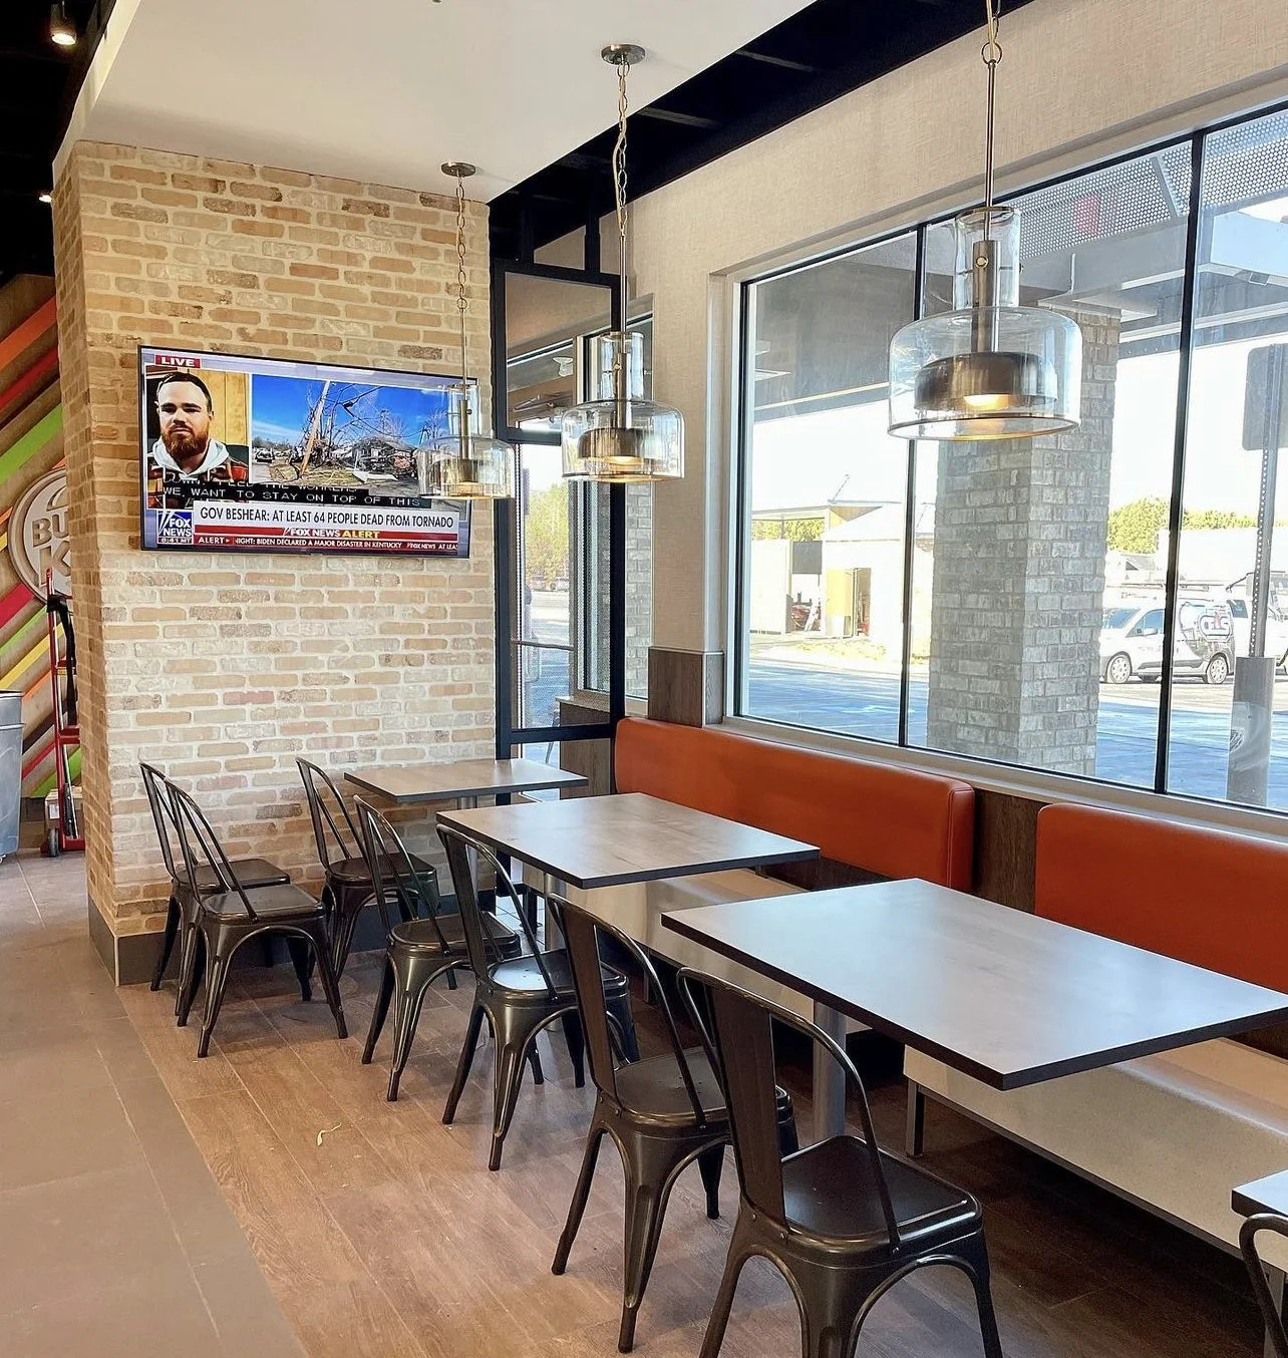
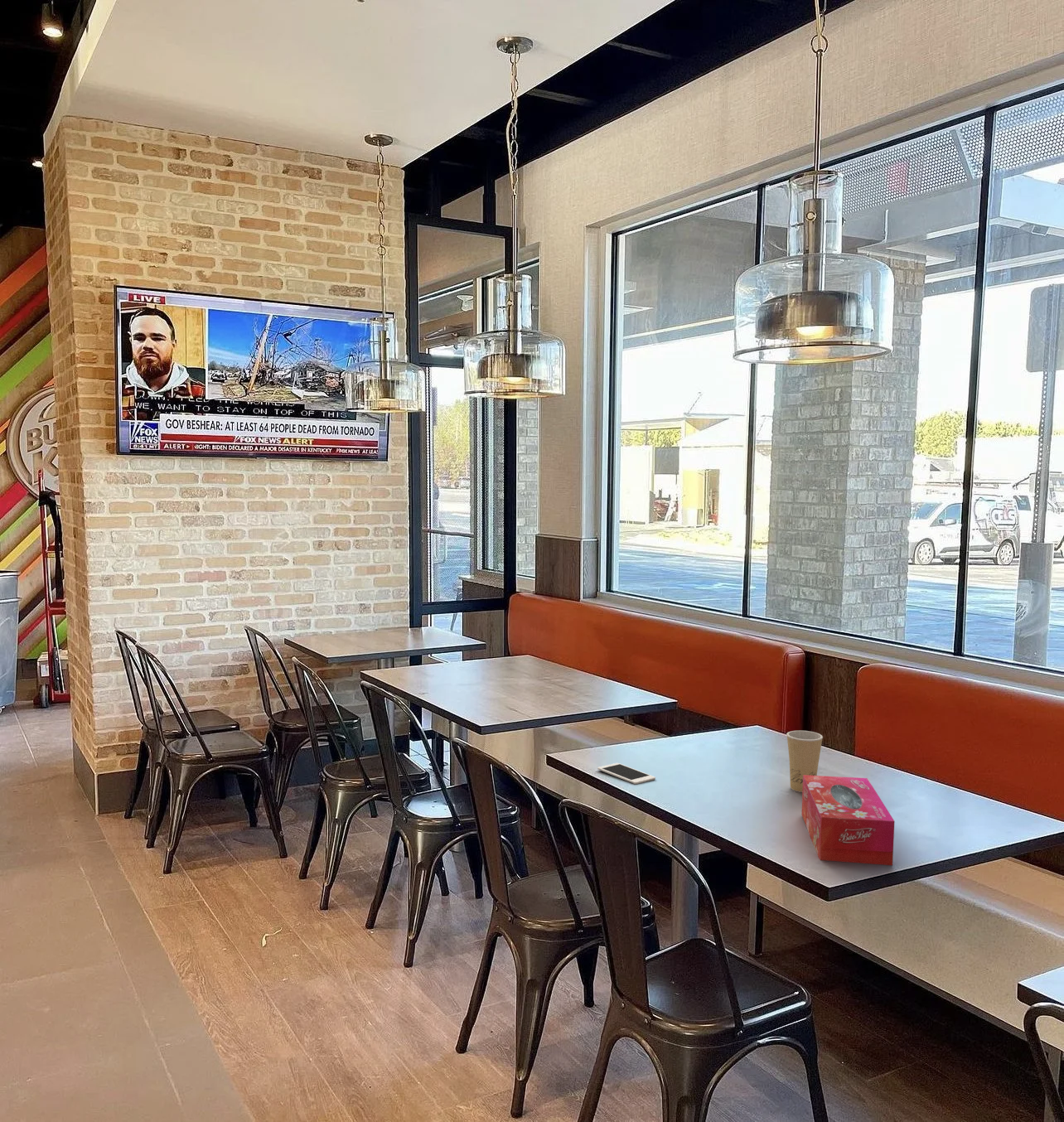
+ cell phone [597,762,656,785]
+ tissue box [800,775,896,866]
+ paper cup [786,730,824,793]
